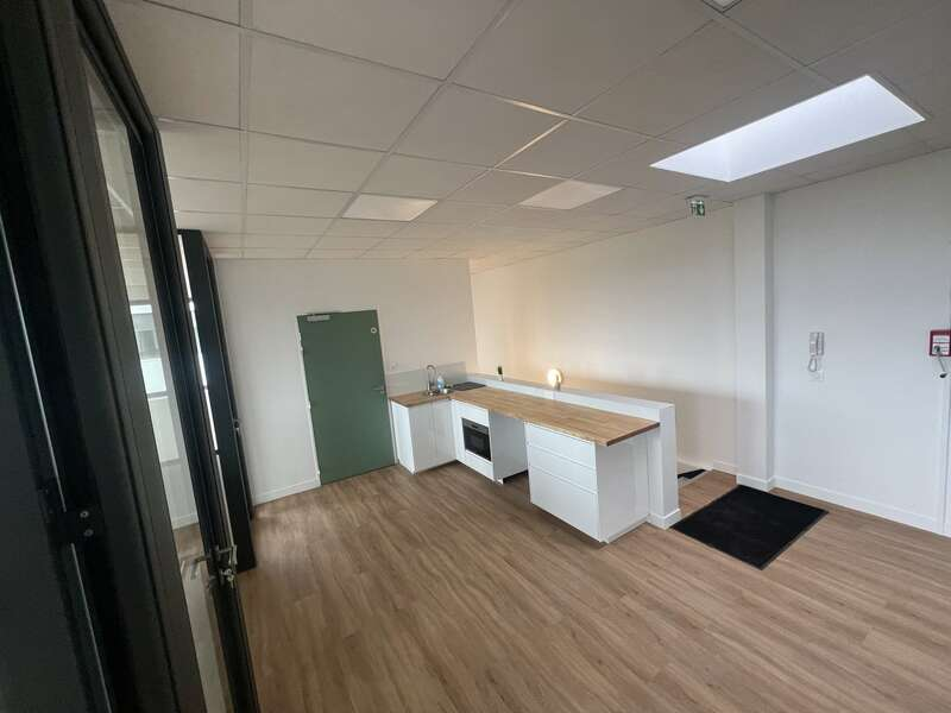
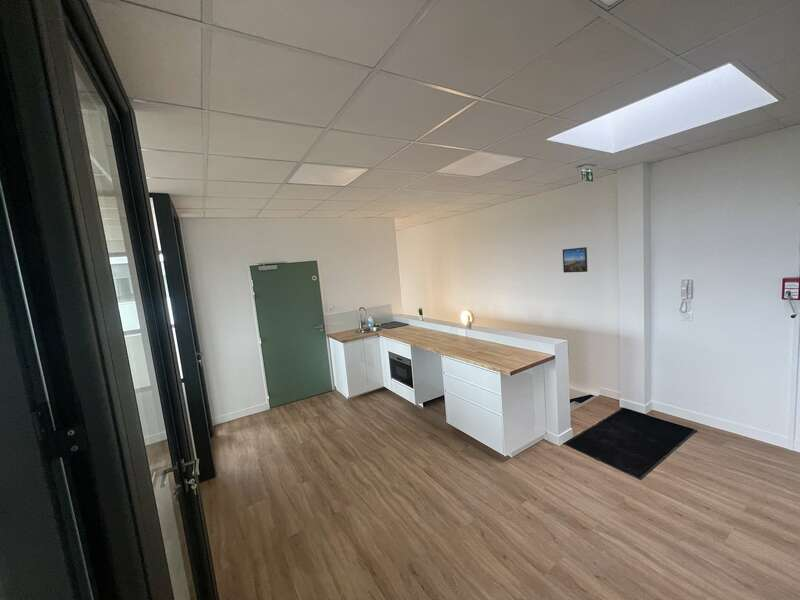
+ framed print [562,246,589,274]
